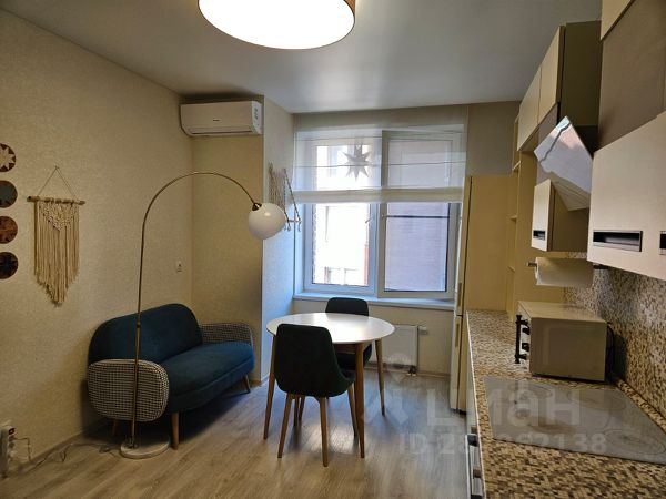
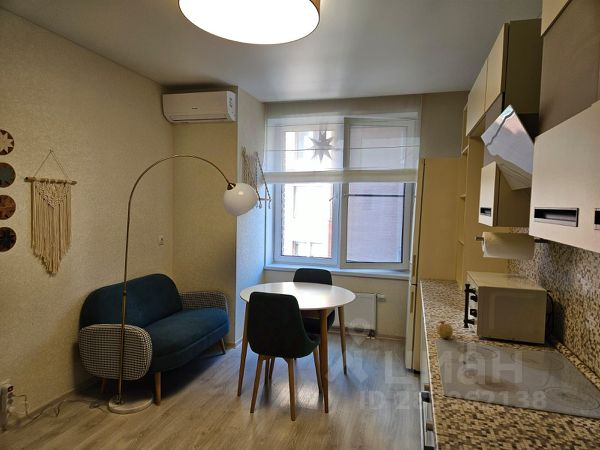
+ fruit [436,320,454,342]
